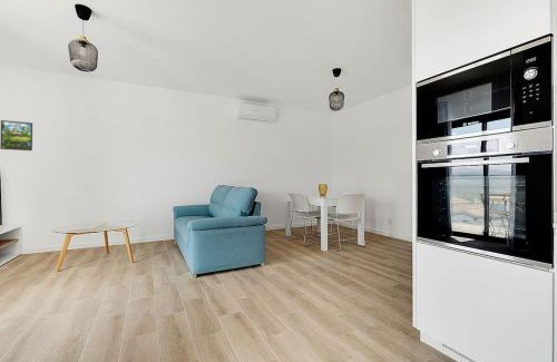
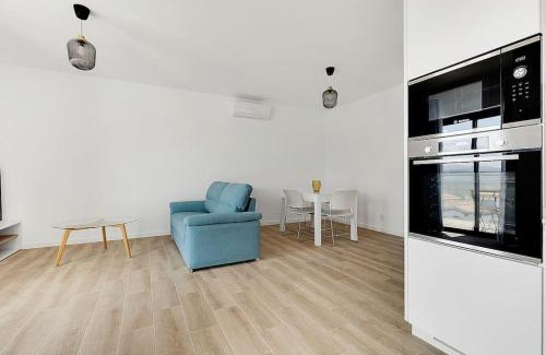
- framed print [0,119,33,151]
